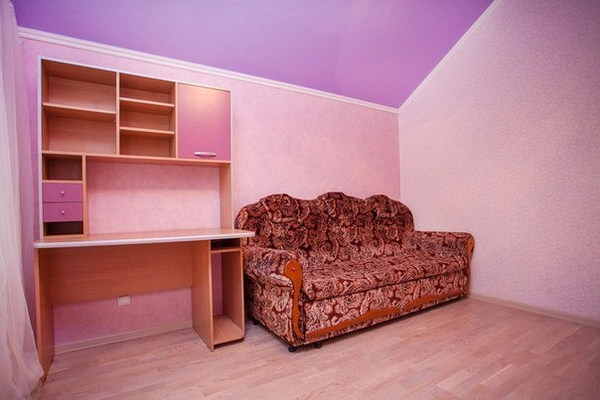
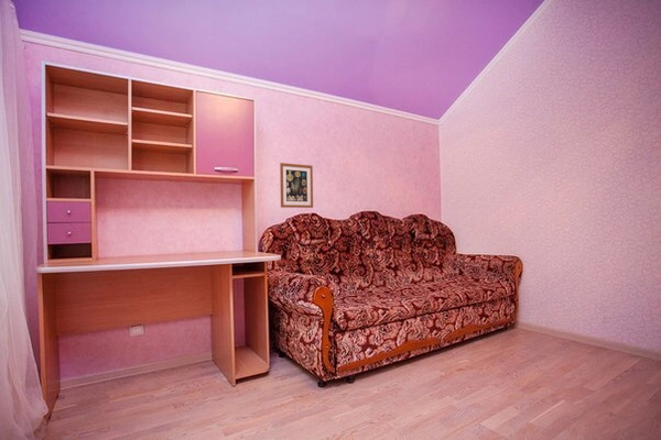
+ wall art [279,162,314,209]
